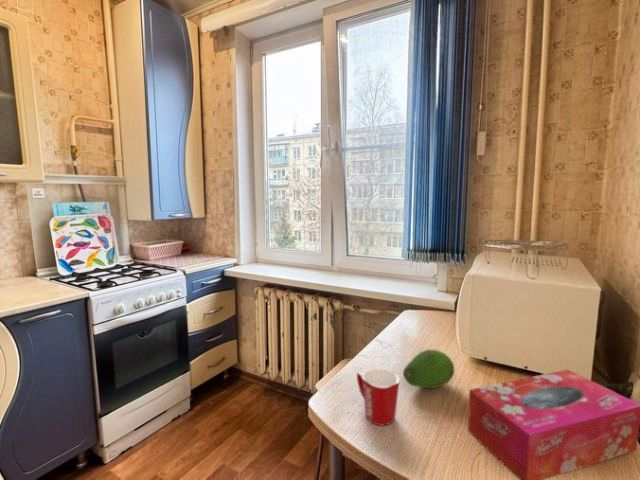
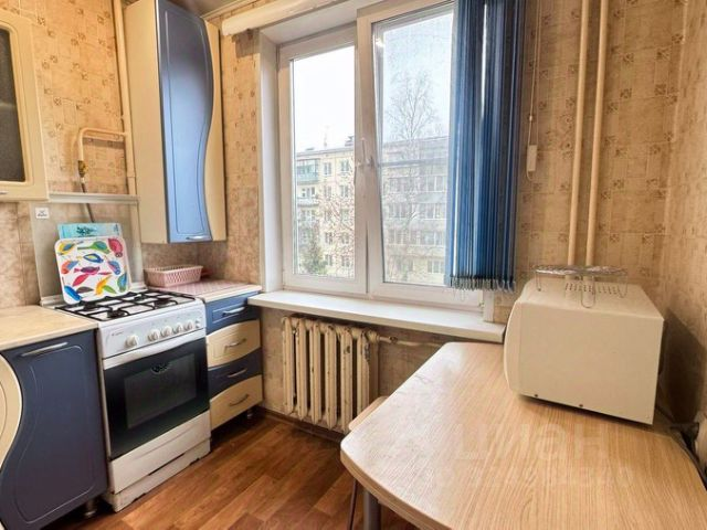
- mug [356,367,401,427]
- fruit [402,349,455,389]
- tissue box [467,369,640,480]
